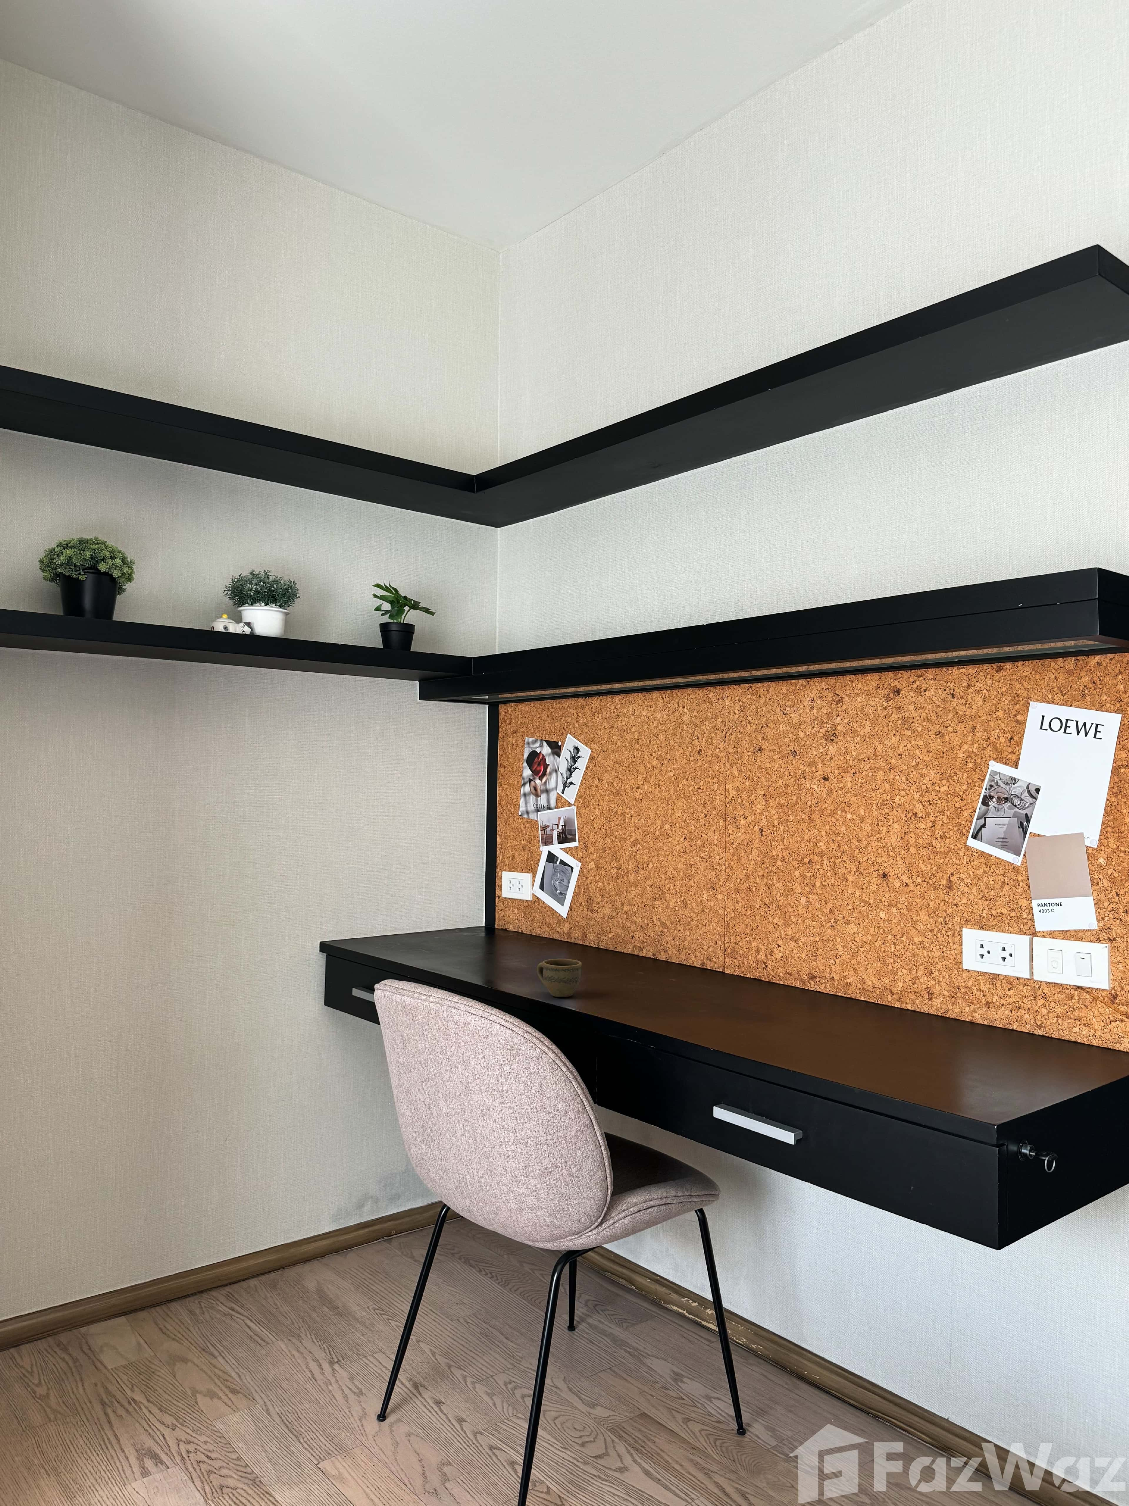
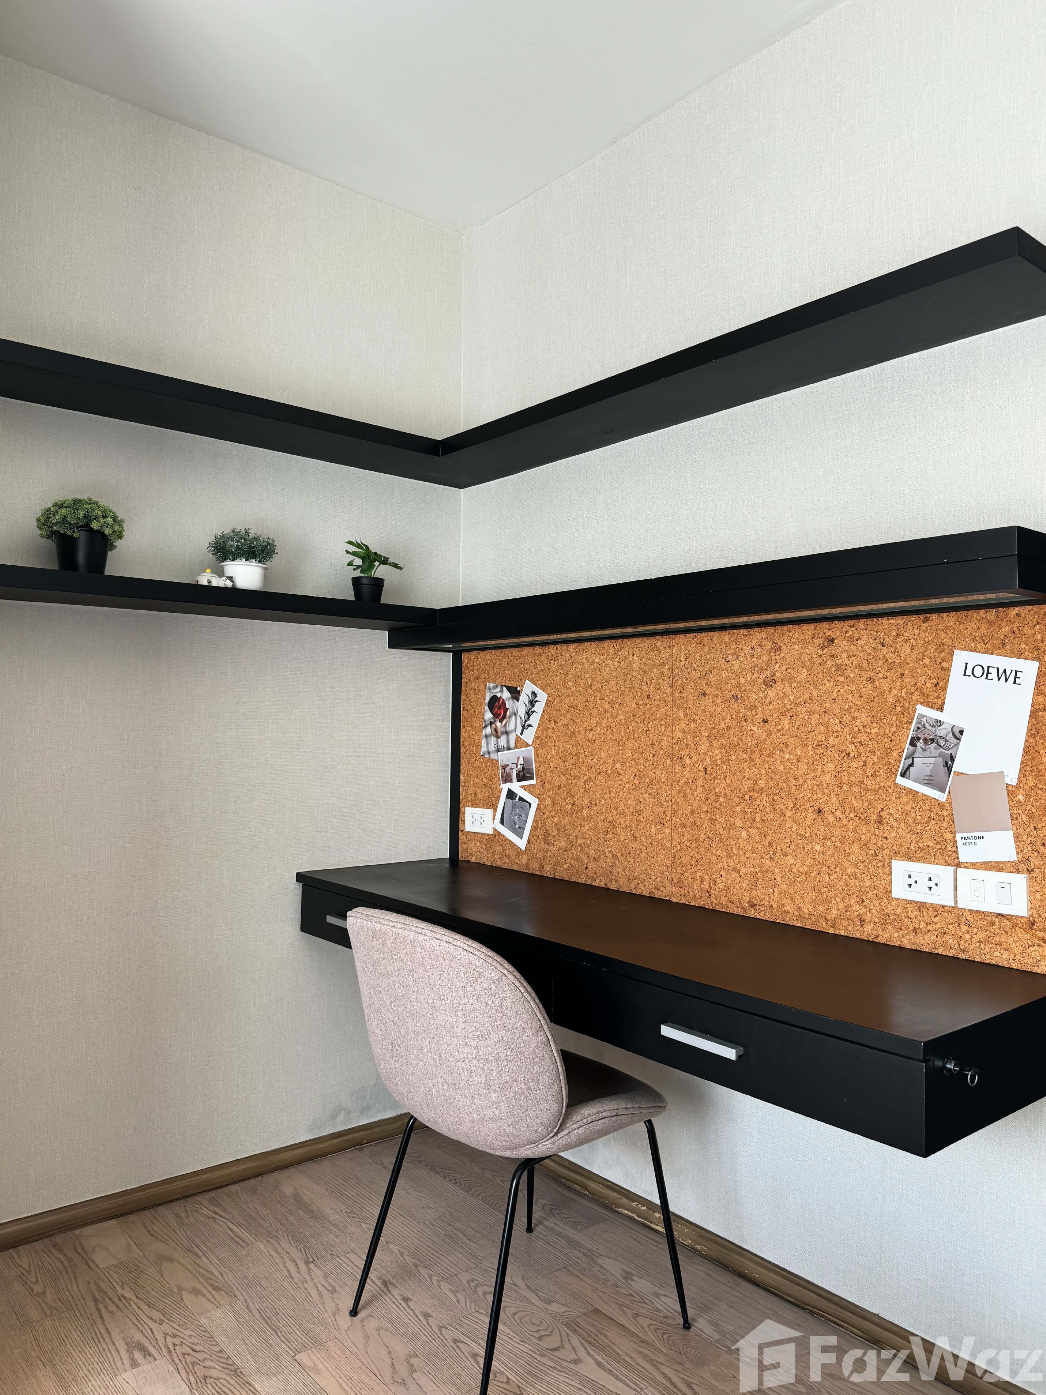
- cup [536,958,582,997]
